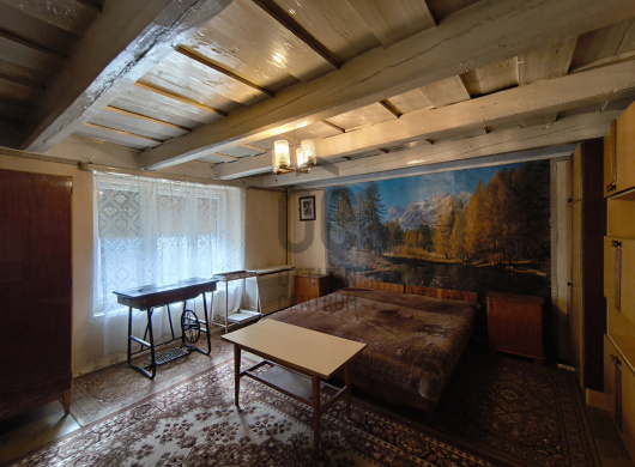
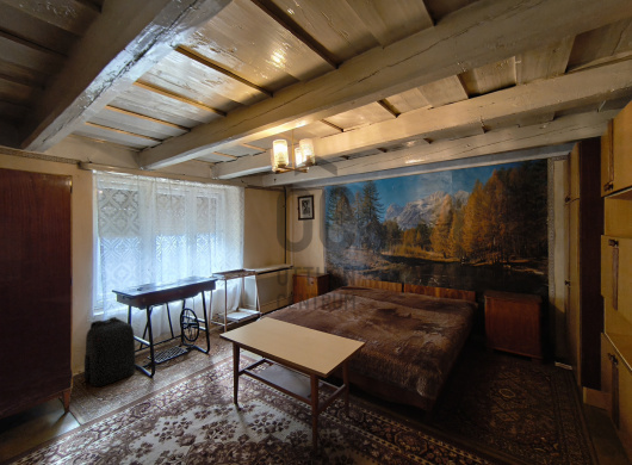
+ backpack [82,316,136,388]
